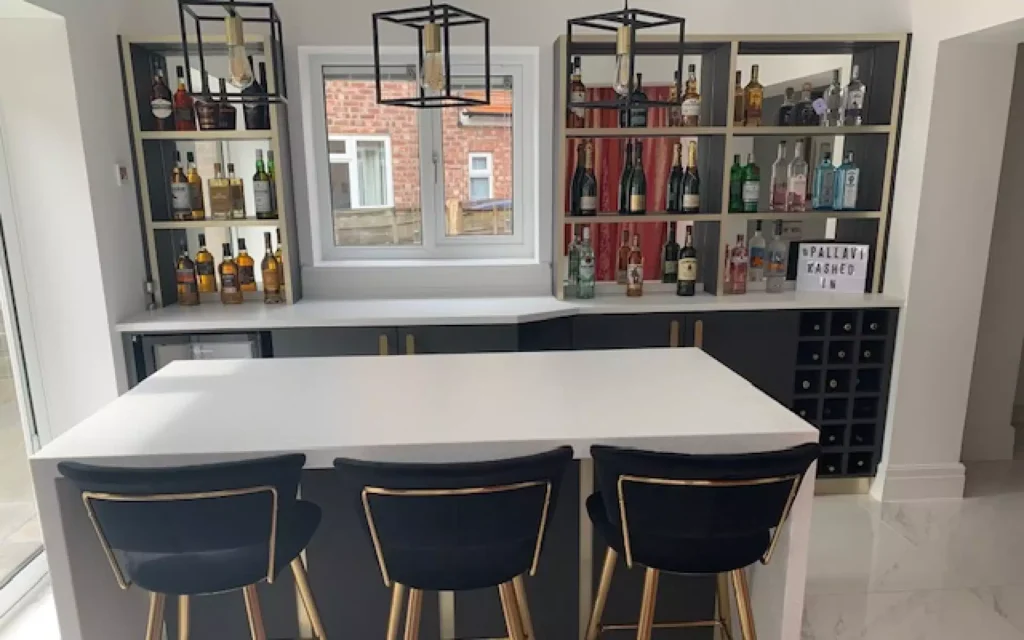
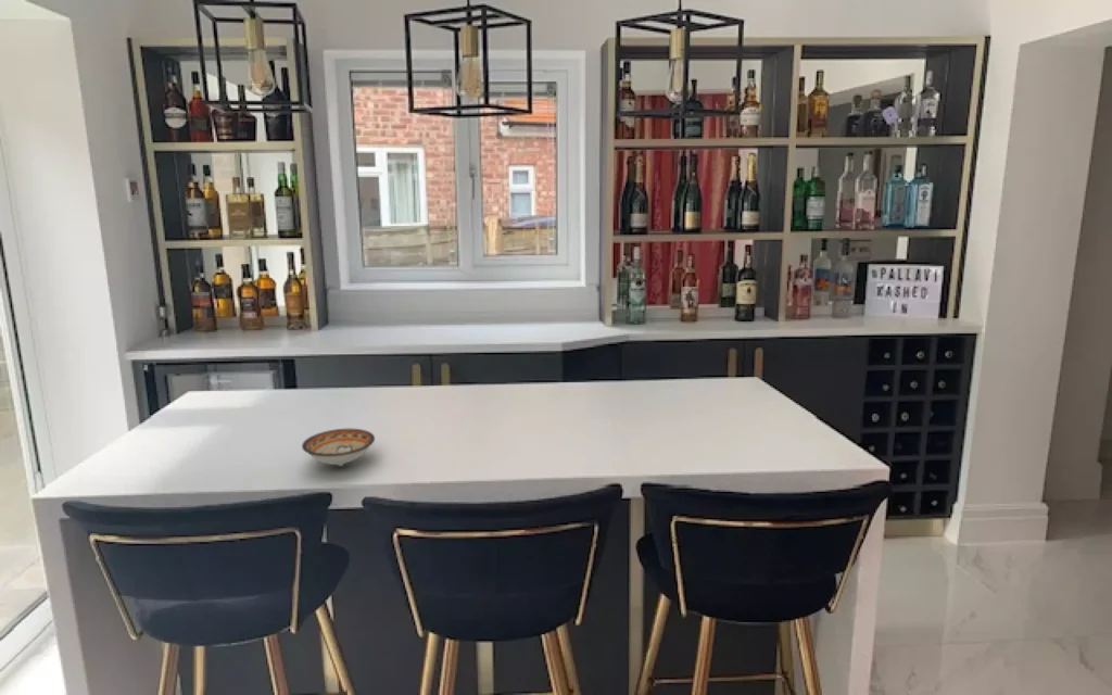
+ bowl [301,428,376,466]
